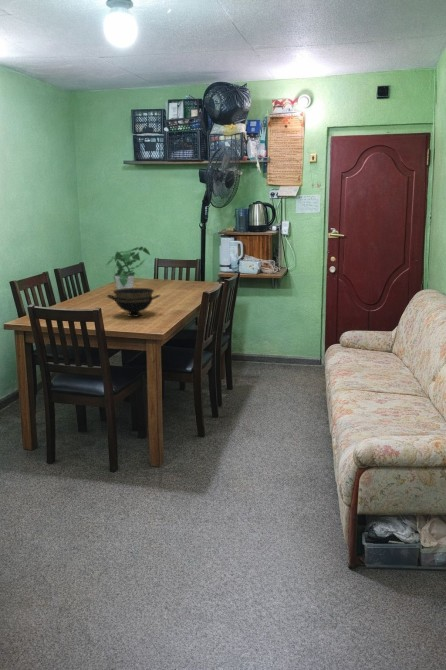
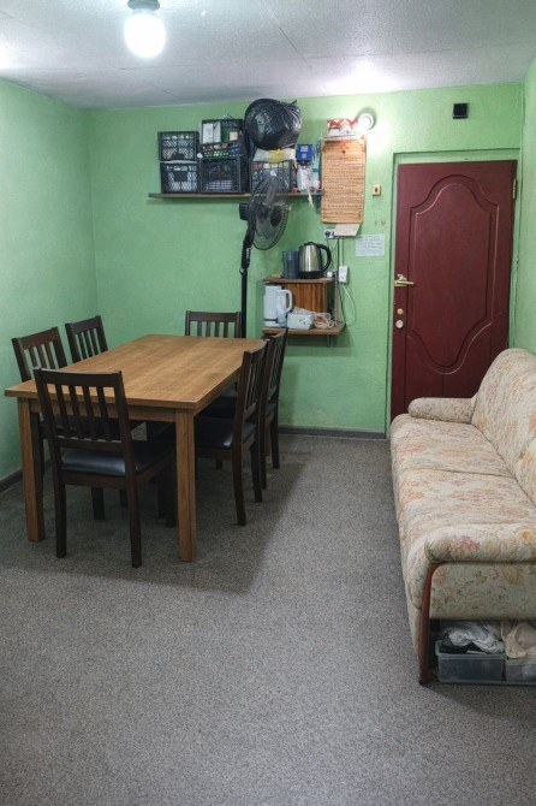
- bowl [106,287,161,318]
- potted plant [105,246,151,290]
